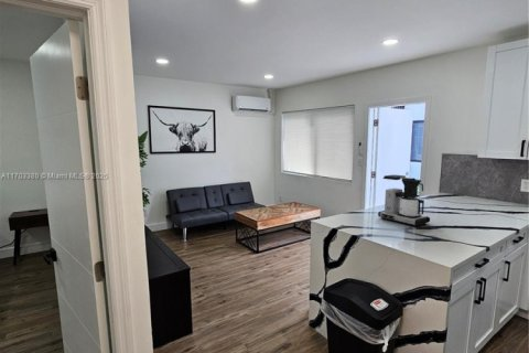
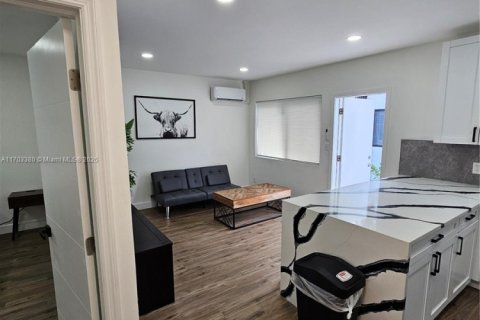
- coffee maker [377,174,431,227]
